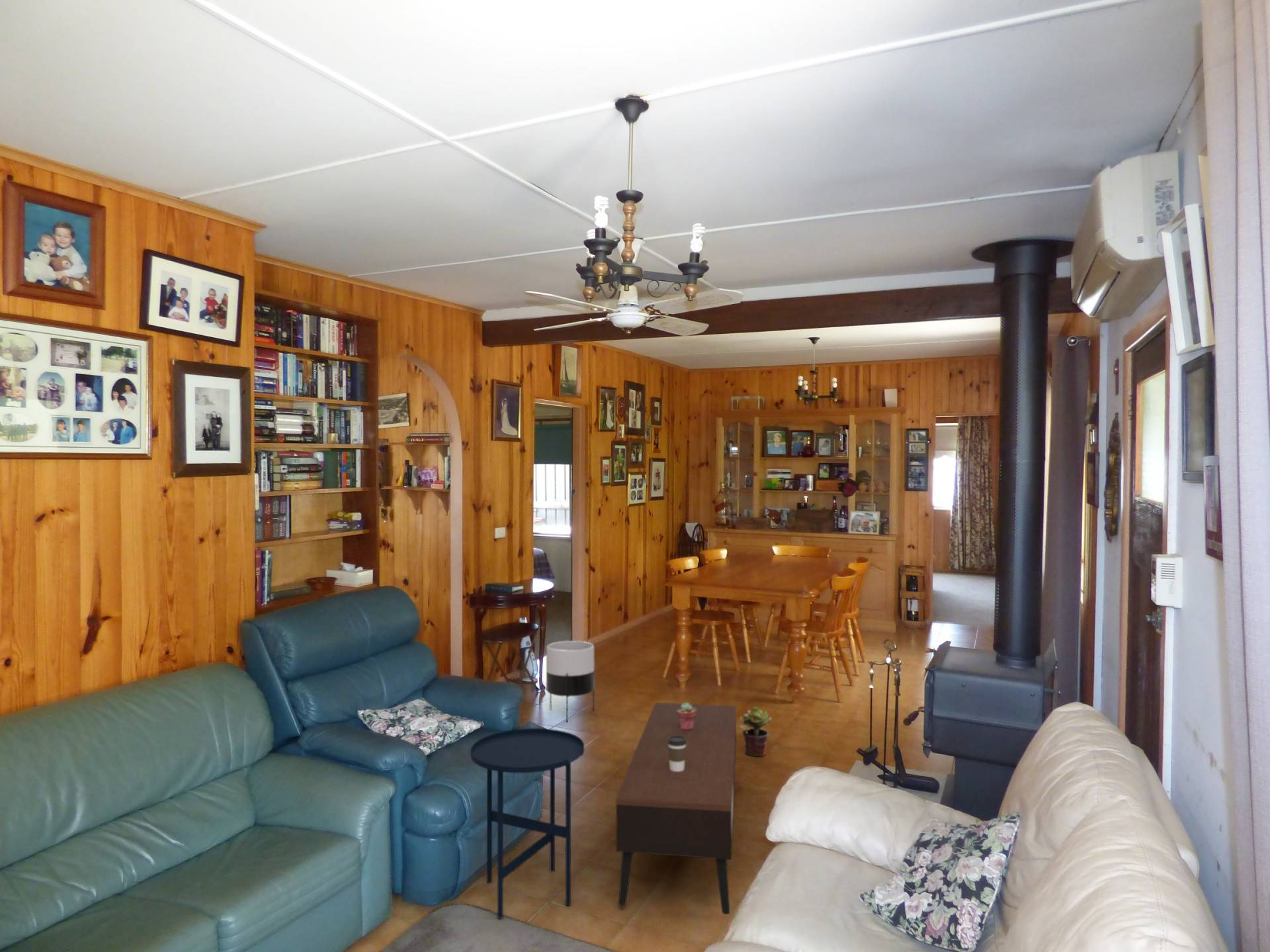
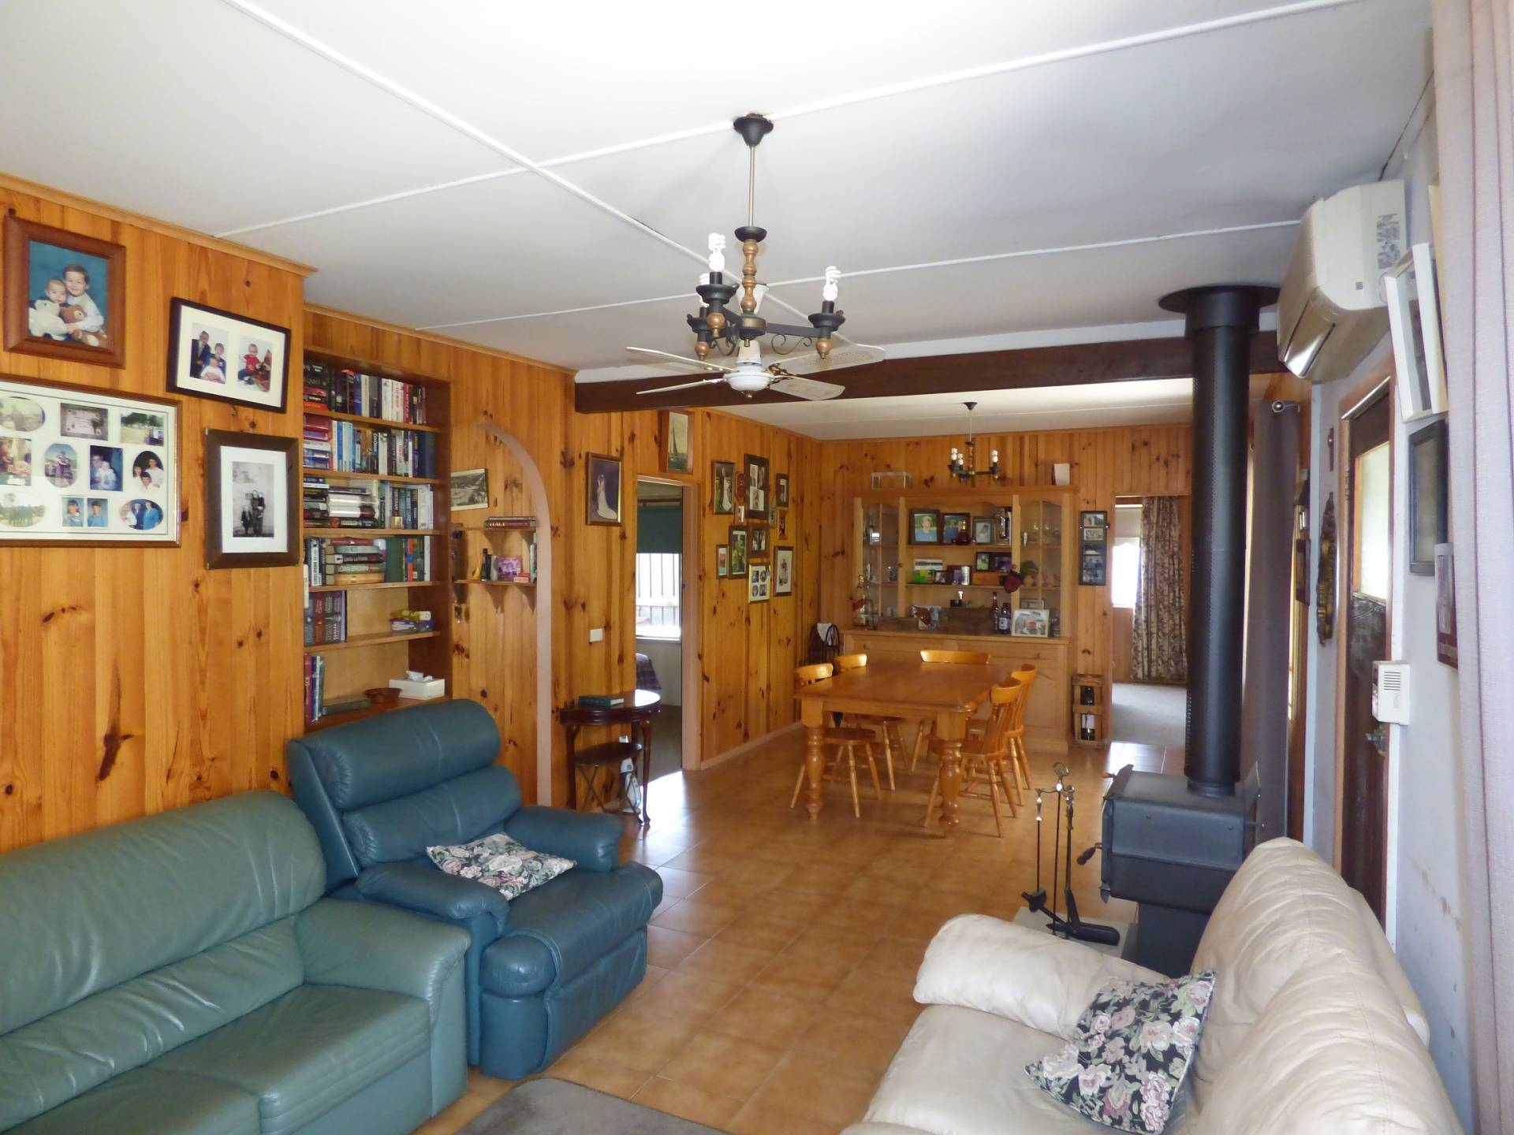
- potted plant [738,706,773,757]
- coffee cup [667,736,687,772]
- planter [546,640,595,723]
- coffee table [615,702,737,915]
- potted succulent [677,702,697,730]
- side table [470,728,585,919]
